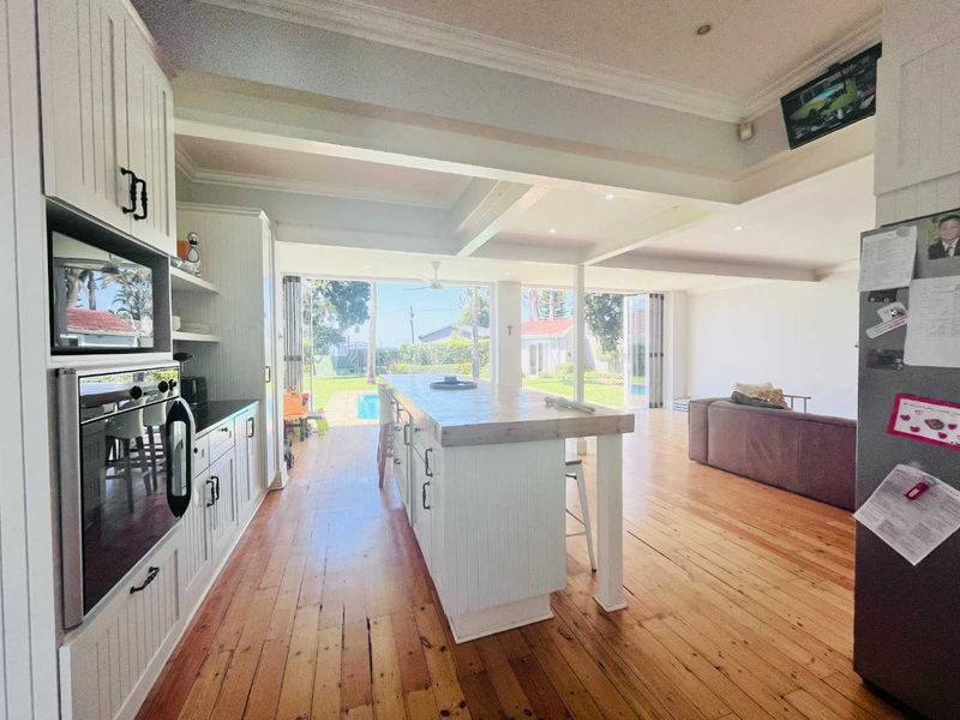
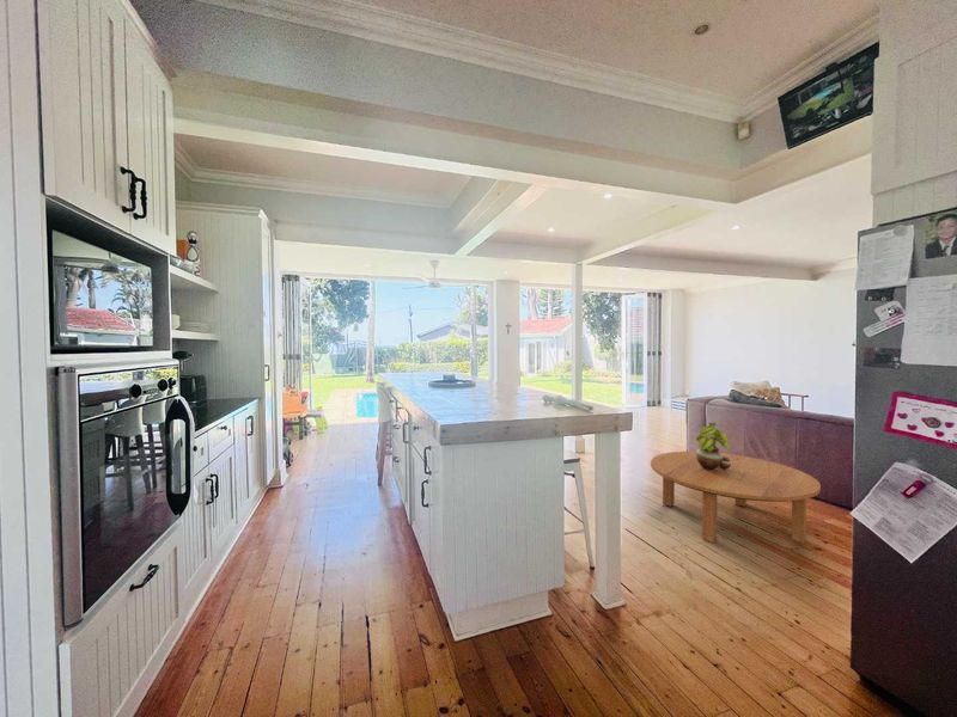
+ potted plant [695,422,732,471]
+ coffee table [650,451,822,544]
